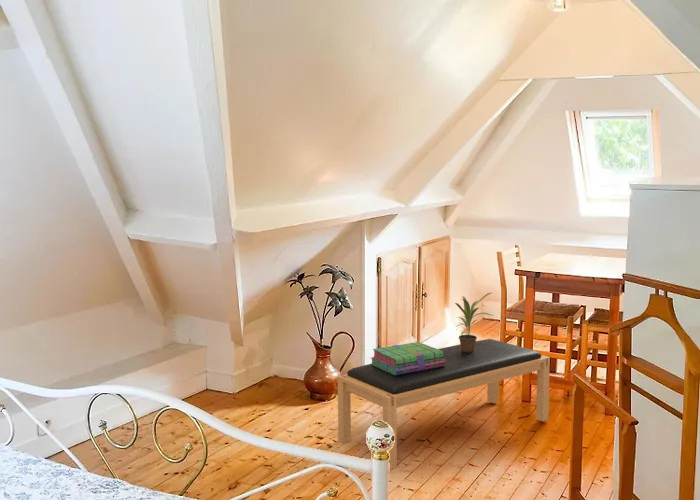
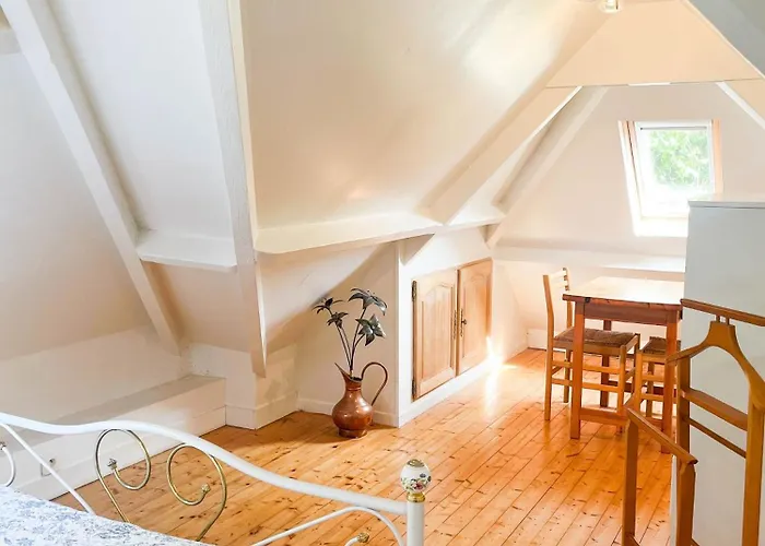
- bench [337,338,551,470]
- potted plant [453,292,495,353]
- stack of books [370,341,446,376]
